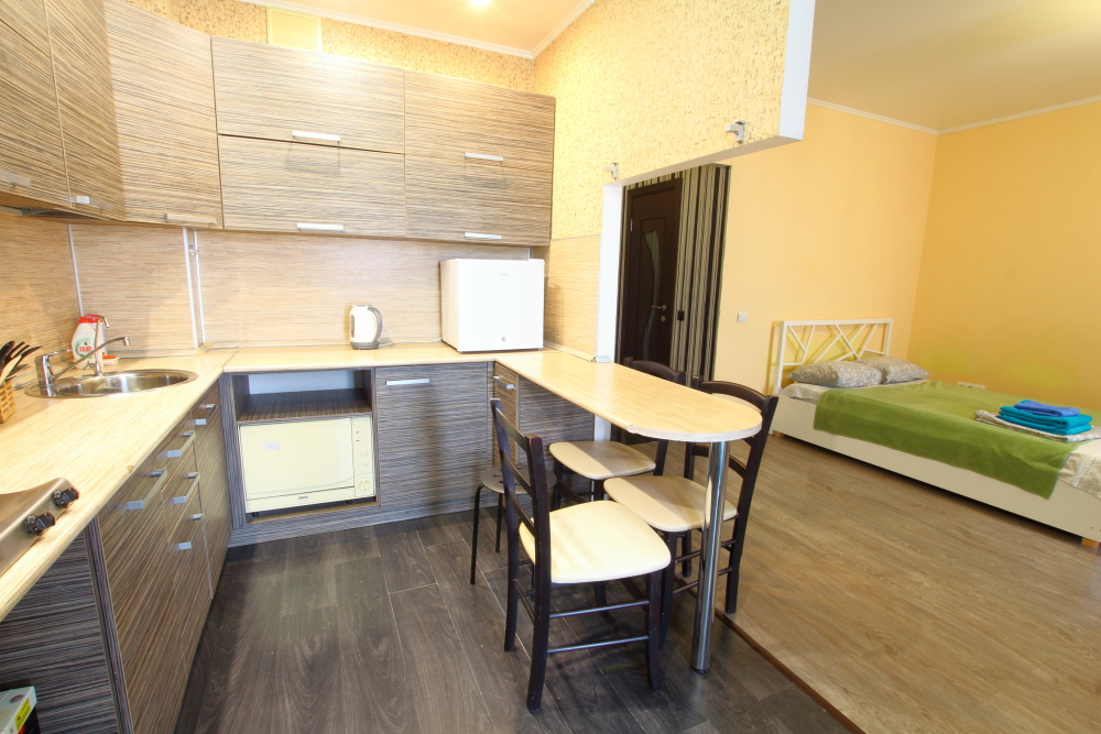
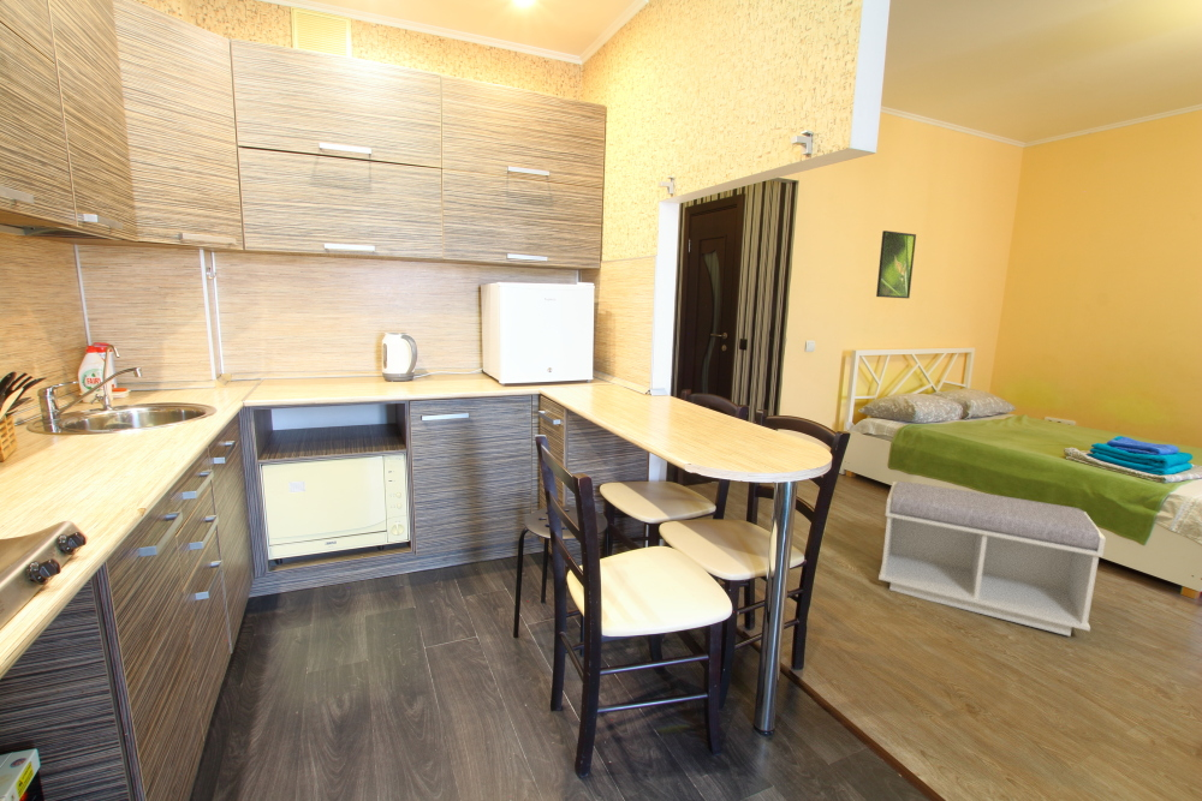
+ bench [877,480,1107,638]
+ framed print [875,229,917,299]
